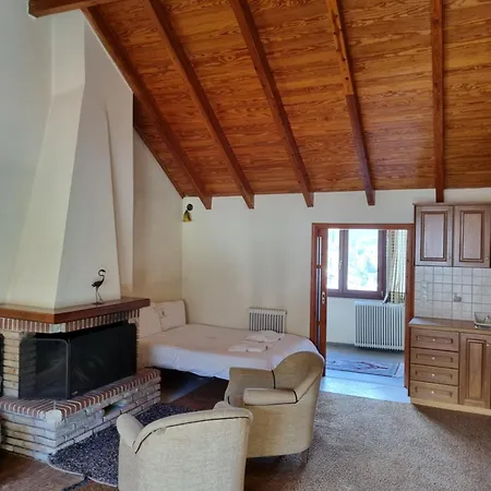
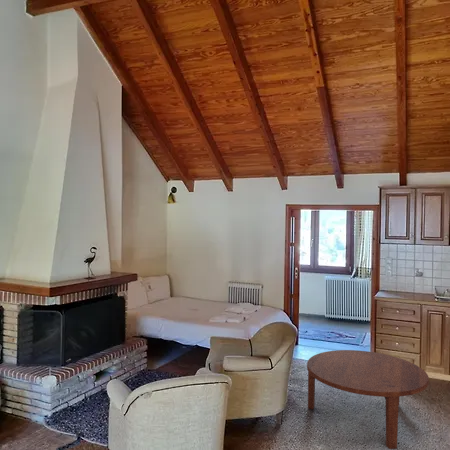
+ coffee table [306,349,430,450]
